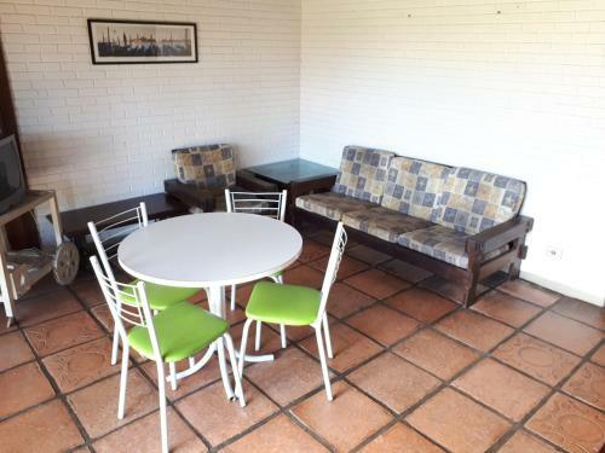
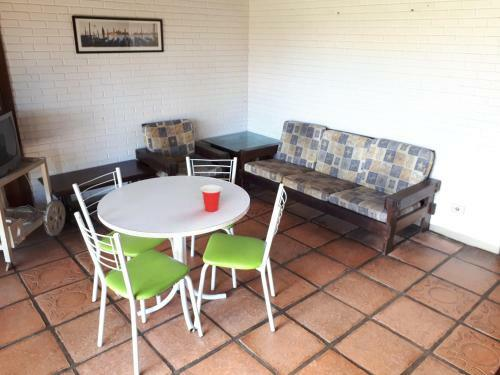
+ cup [199,184,223,213]
